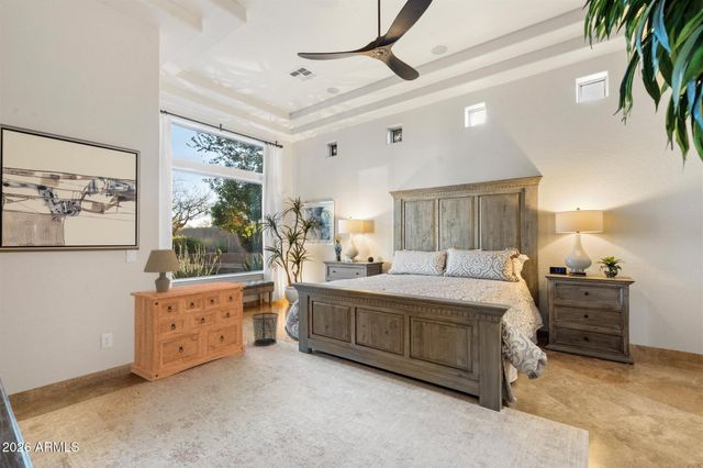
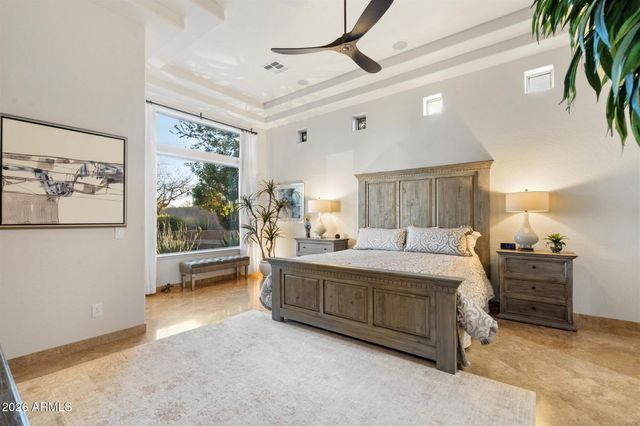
- table lamp [143,248,182,292]
- dresser [130,280,247,382]
- waste bin [252,311,279,347]
